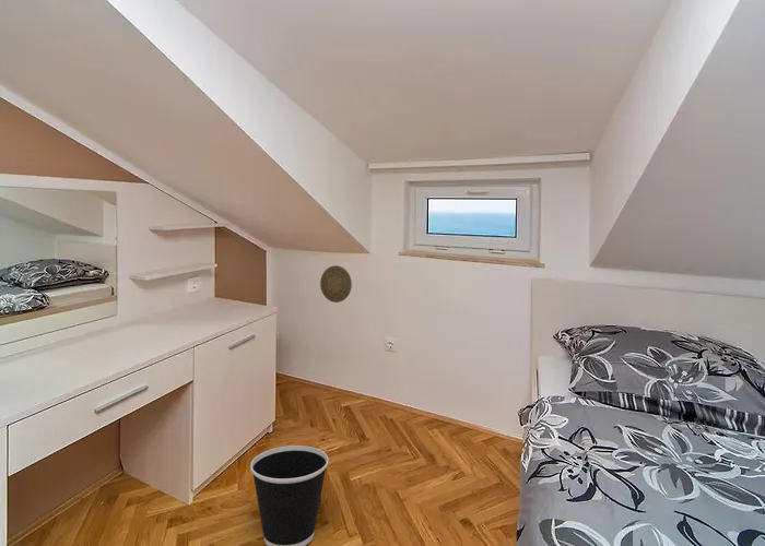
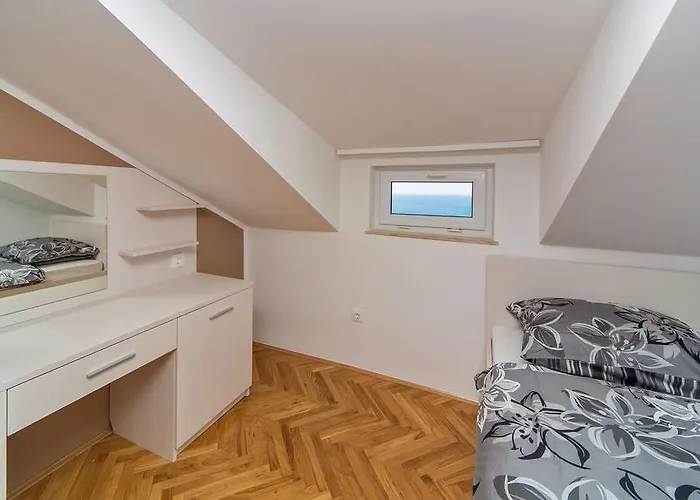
- wastebasket [249,444,329,546]
- decorative plate [319,264,353,304]
